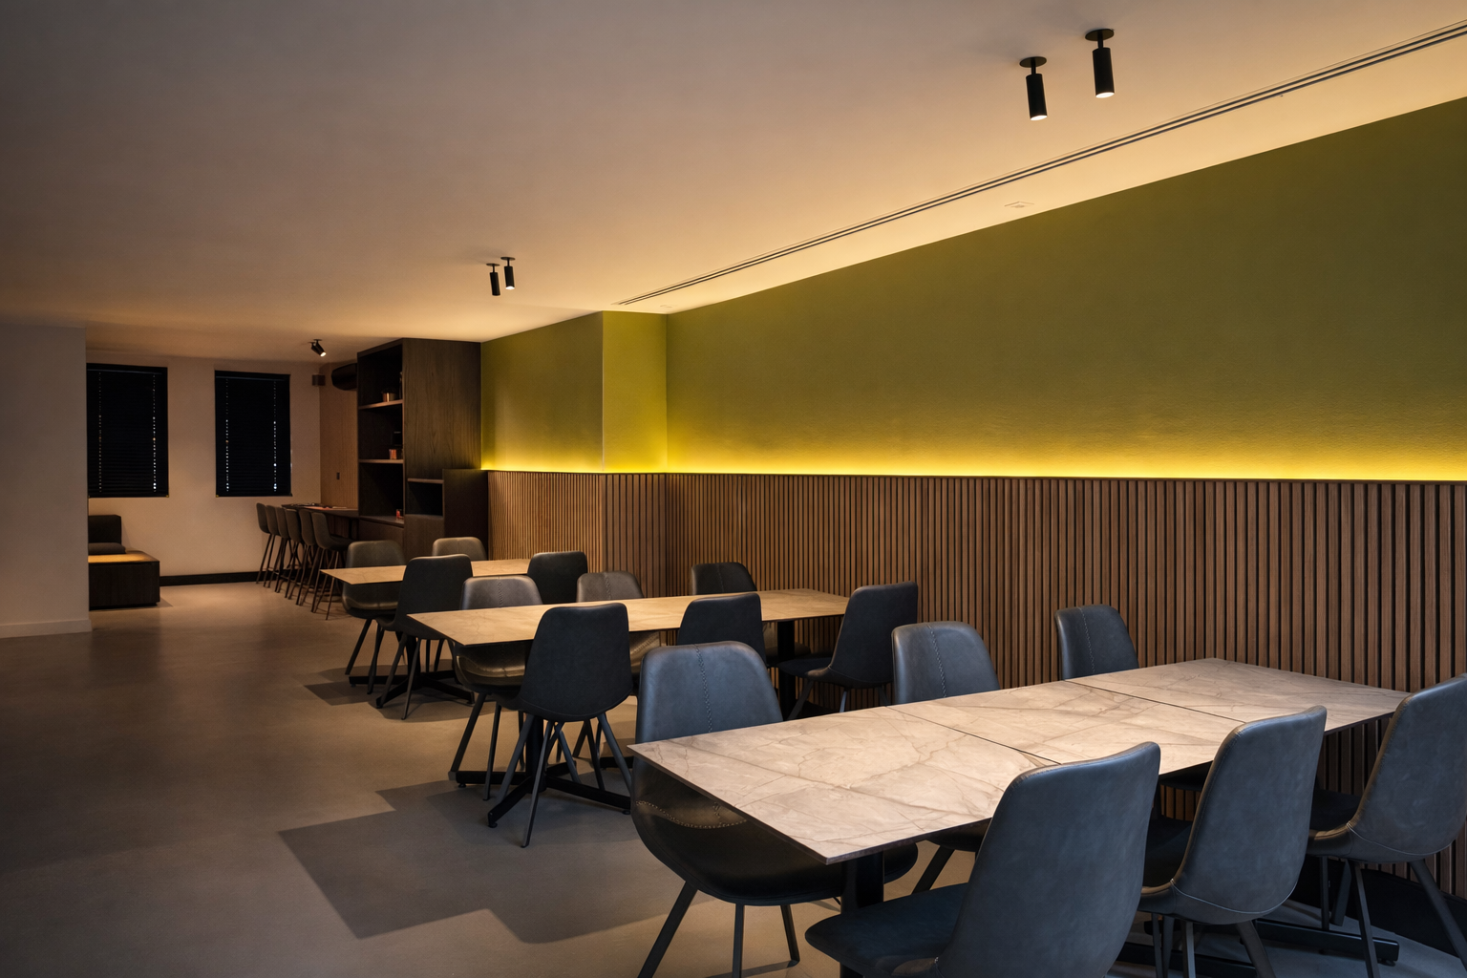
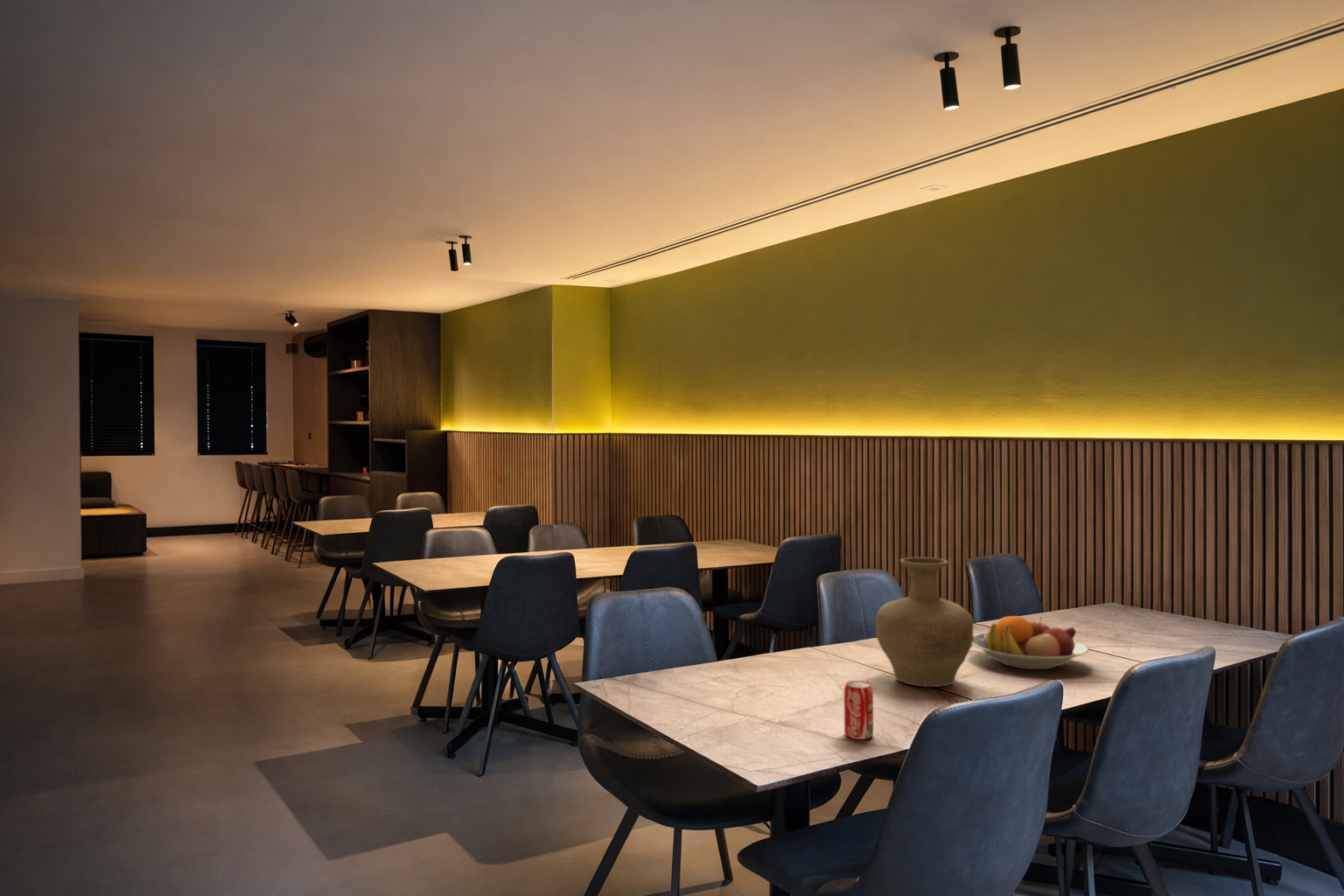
+ beverage can [844,680,874,740]
+ vase [875,556,974,688]
+ fruit bowl [972,615,1089,670]
